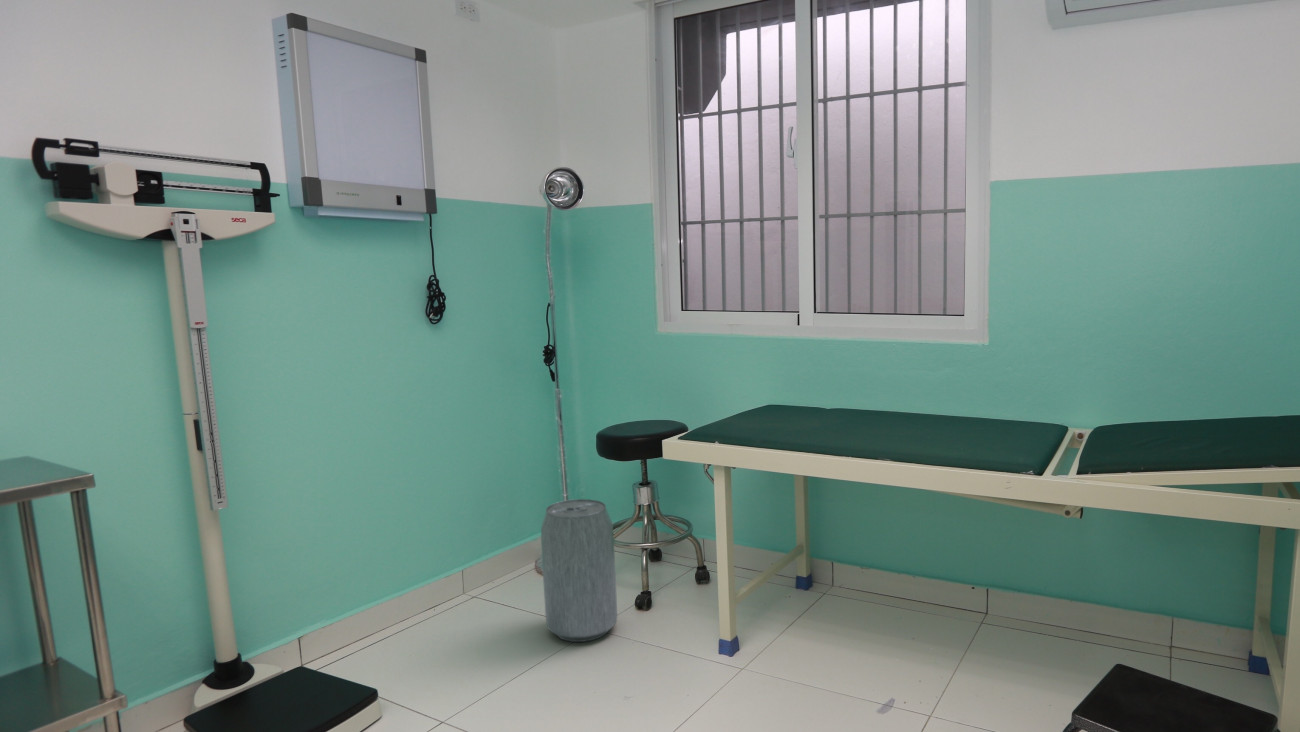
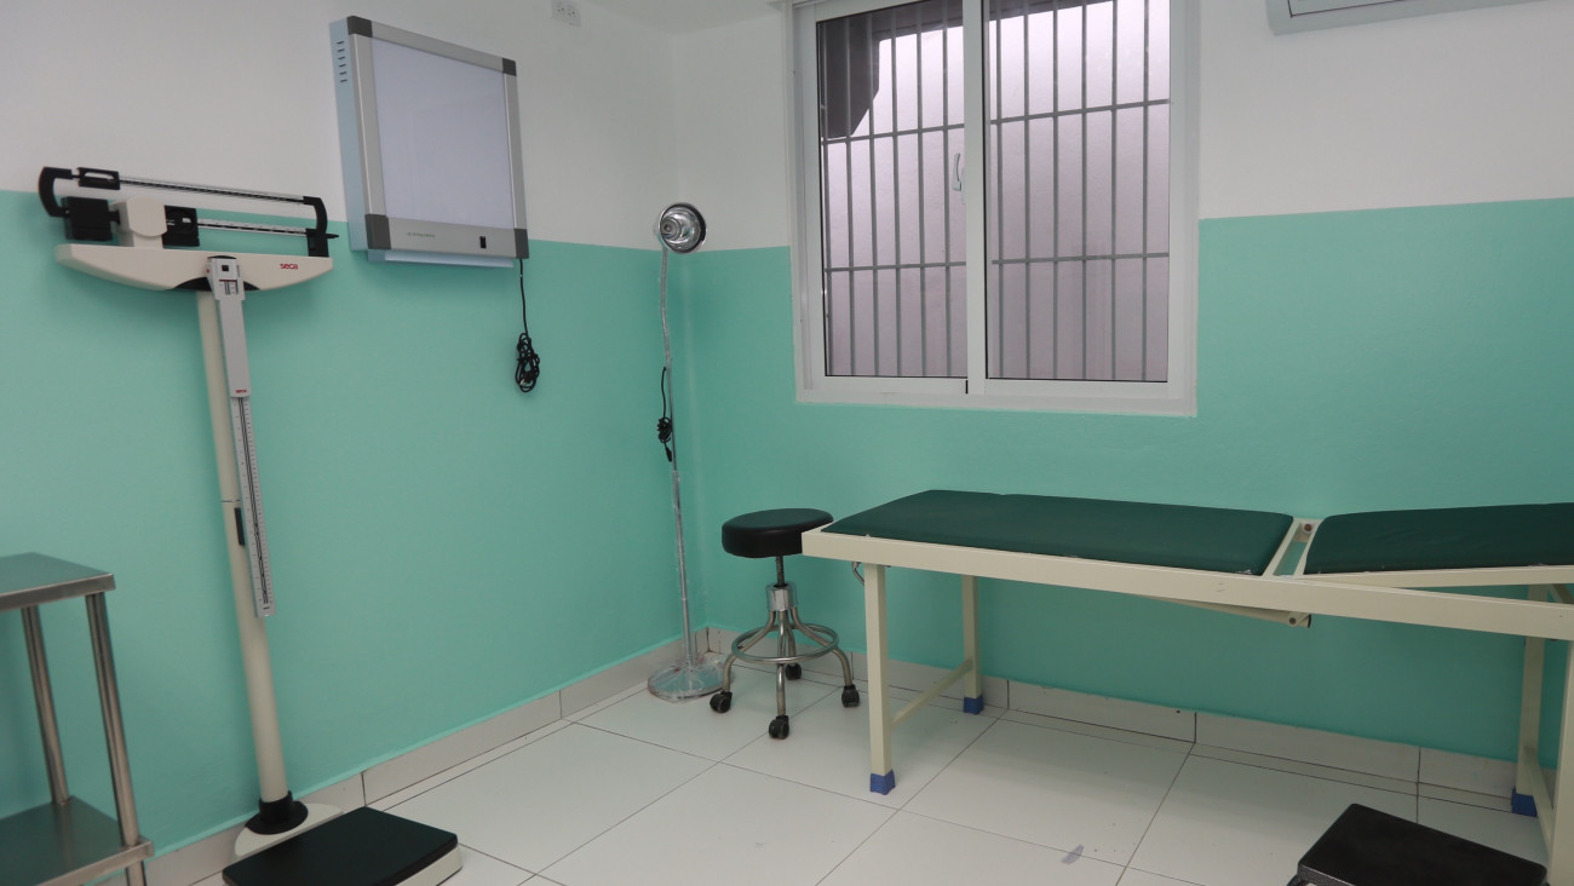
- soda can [540,498,618,643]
